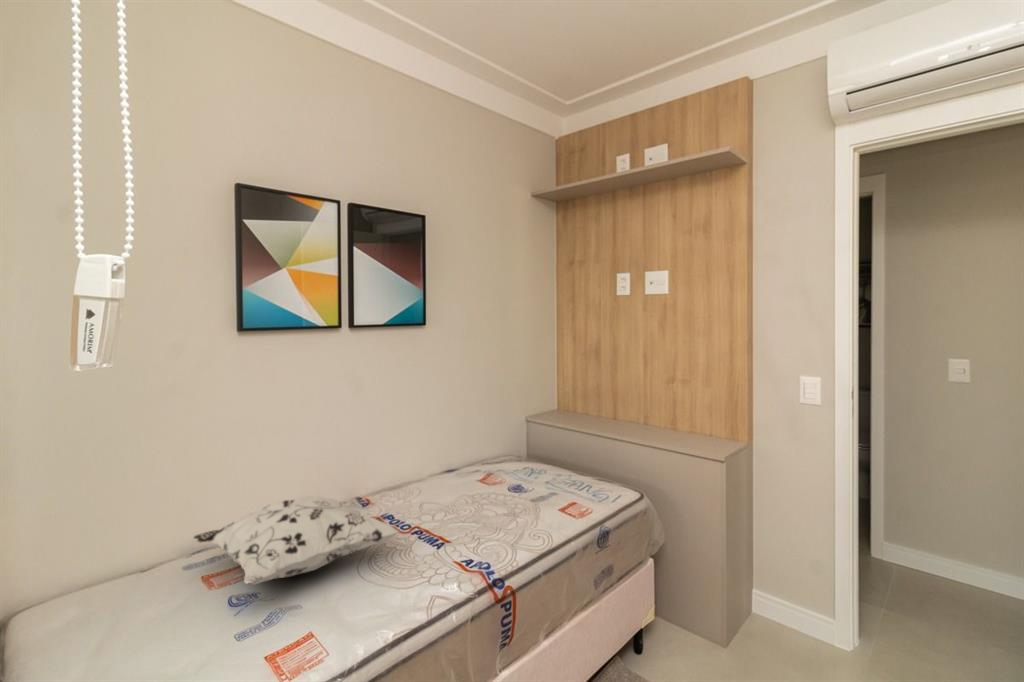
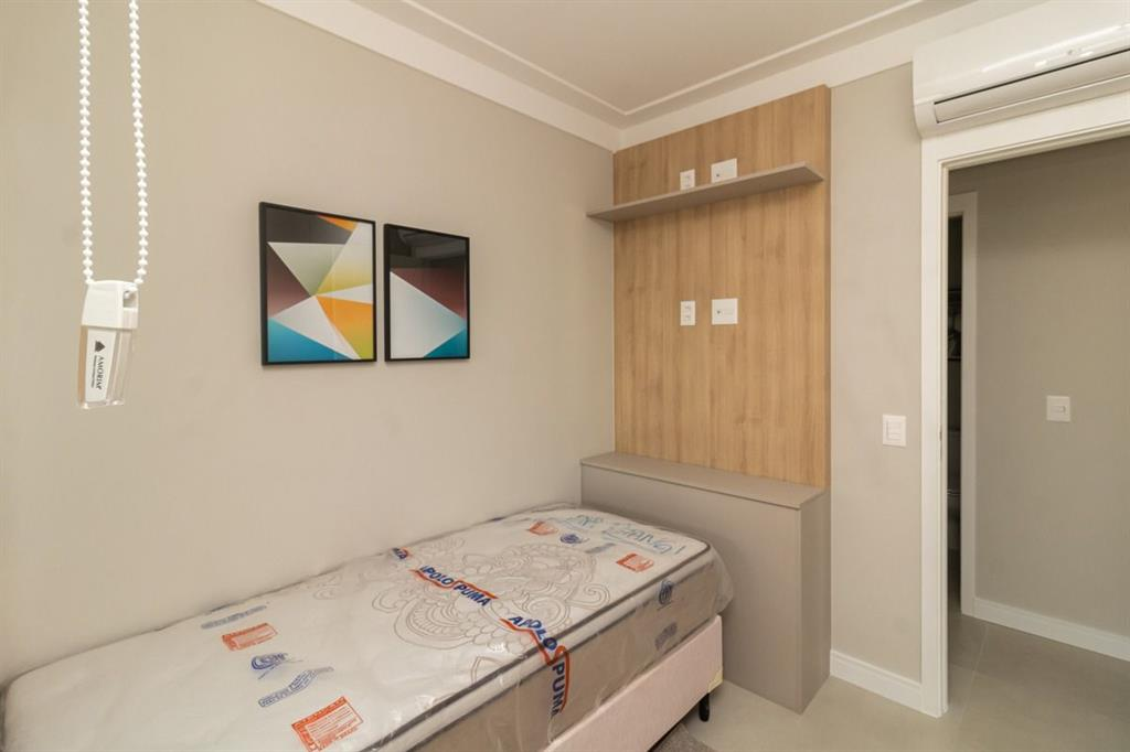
- decorative pillow [193,496,401,586]
